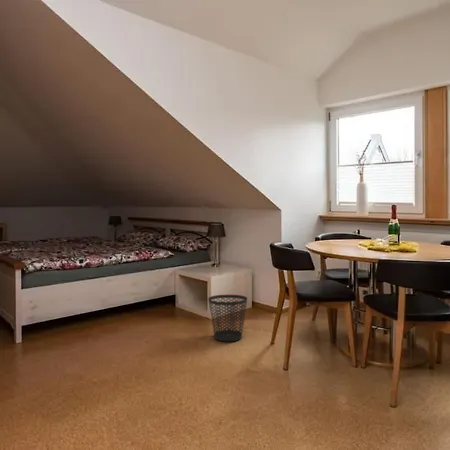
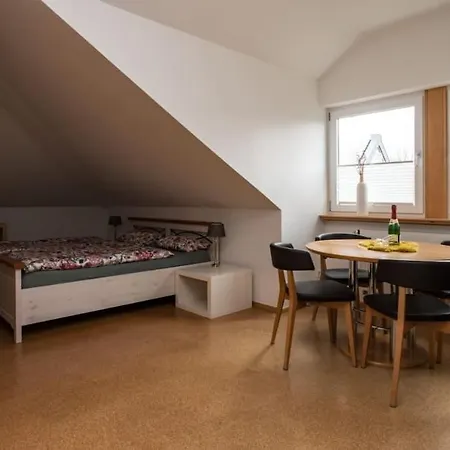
- wastebasket [207,294,248,343]
